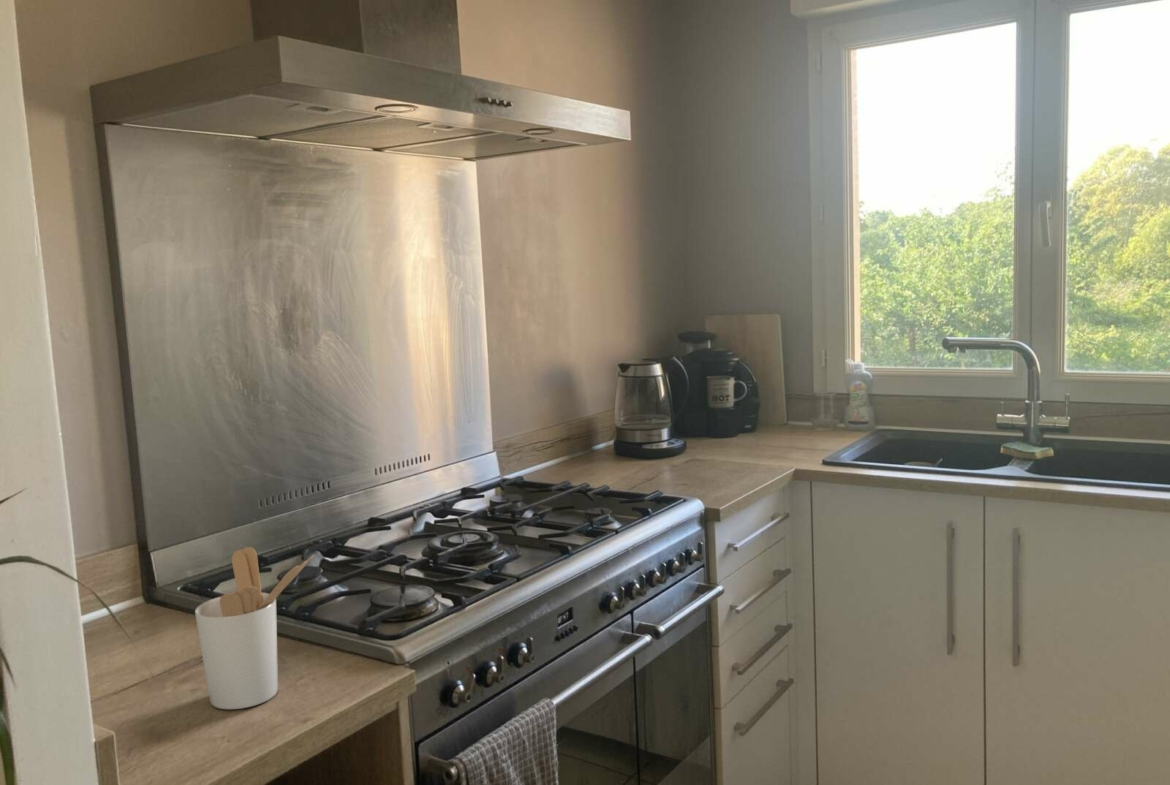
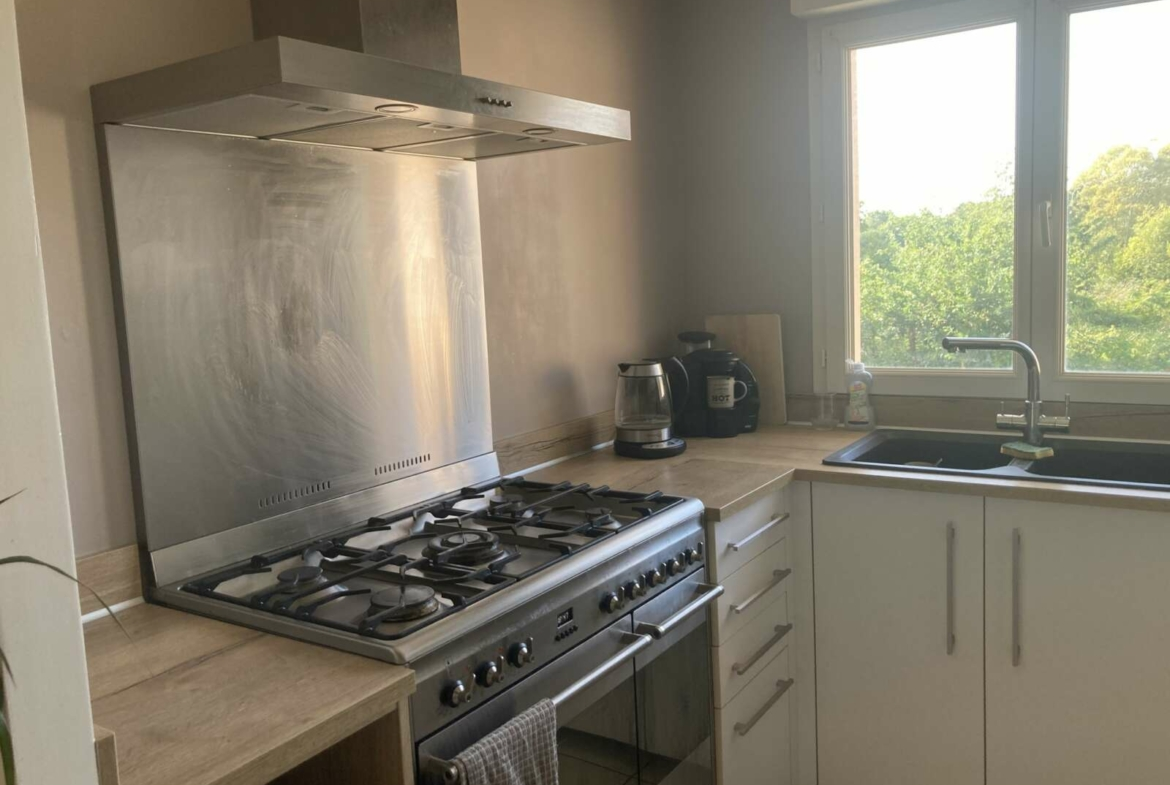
- utensil holder [194,546,315,710]
